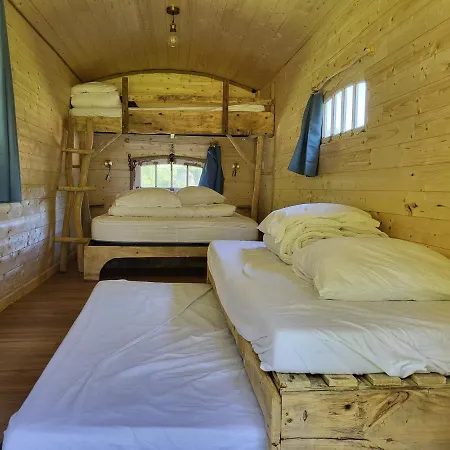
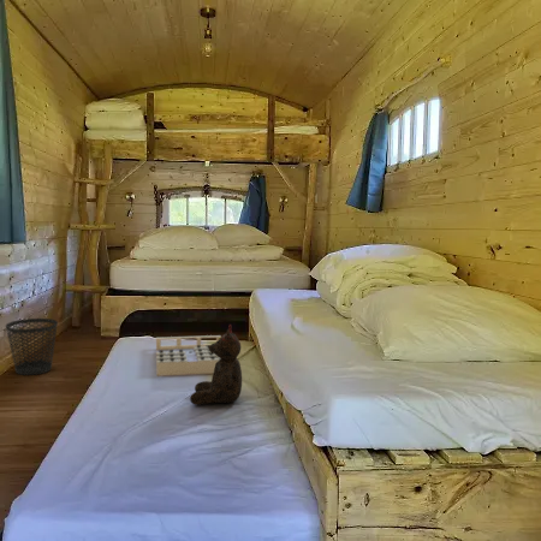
+ tray [155,334,222,377]
+ wastebasket [5,317,59,376]
+ teddy bear [189,323,243,406]
